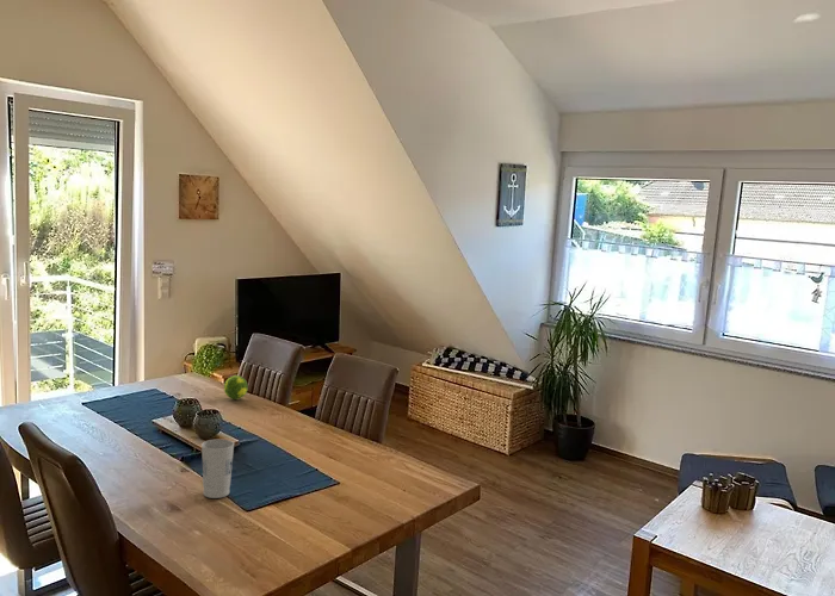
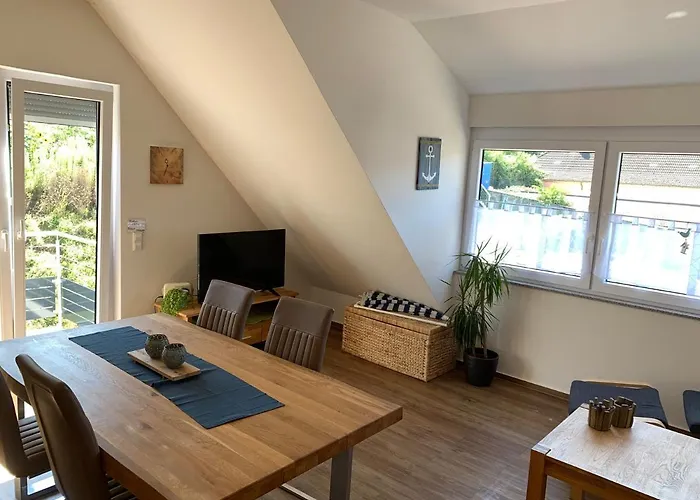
- cup [200,437,235,499]
- fruit [223,374,249,401]
